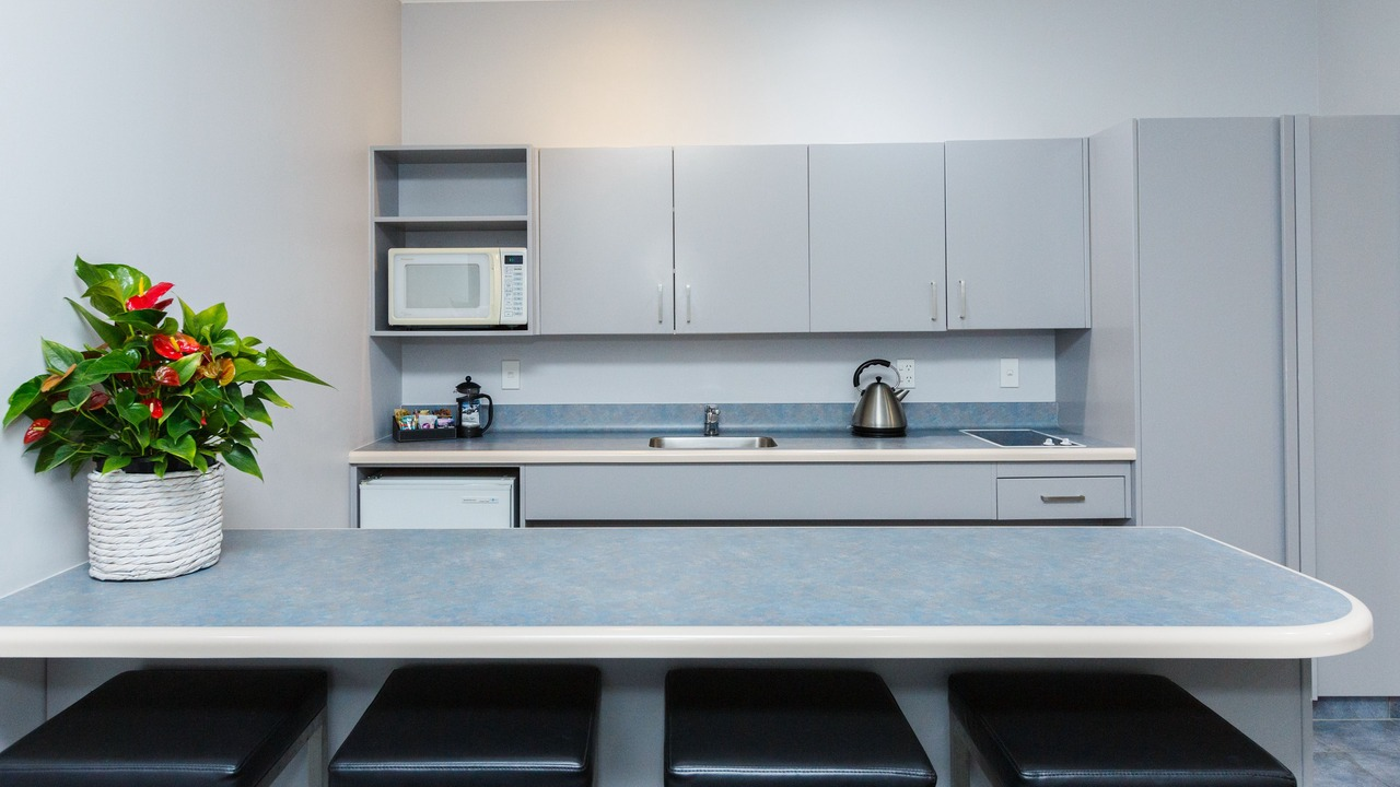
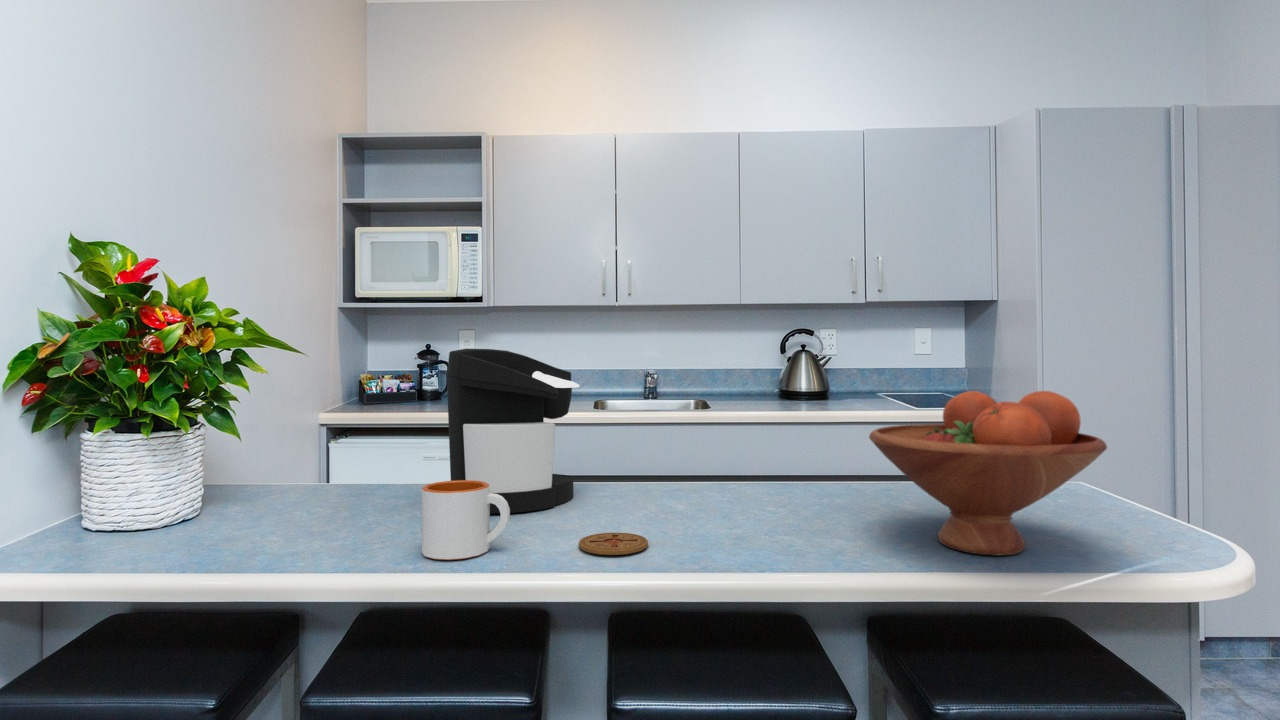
+ coffee maker [446,348,580,514]
+ mug [420,480,511,561]
+ coaster [578,532,649,556]
+ fruit bowl [868,390,1108,557]
